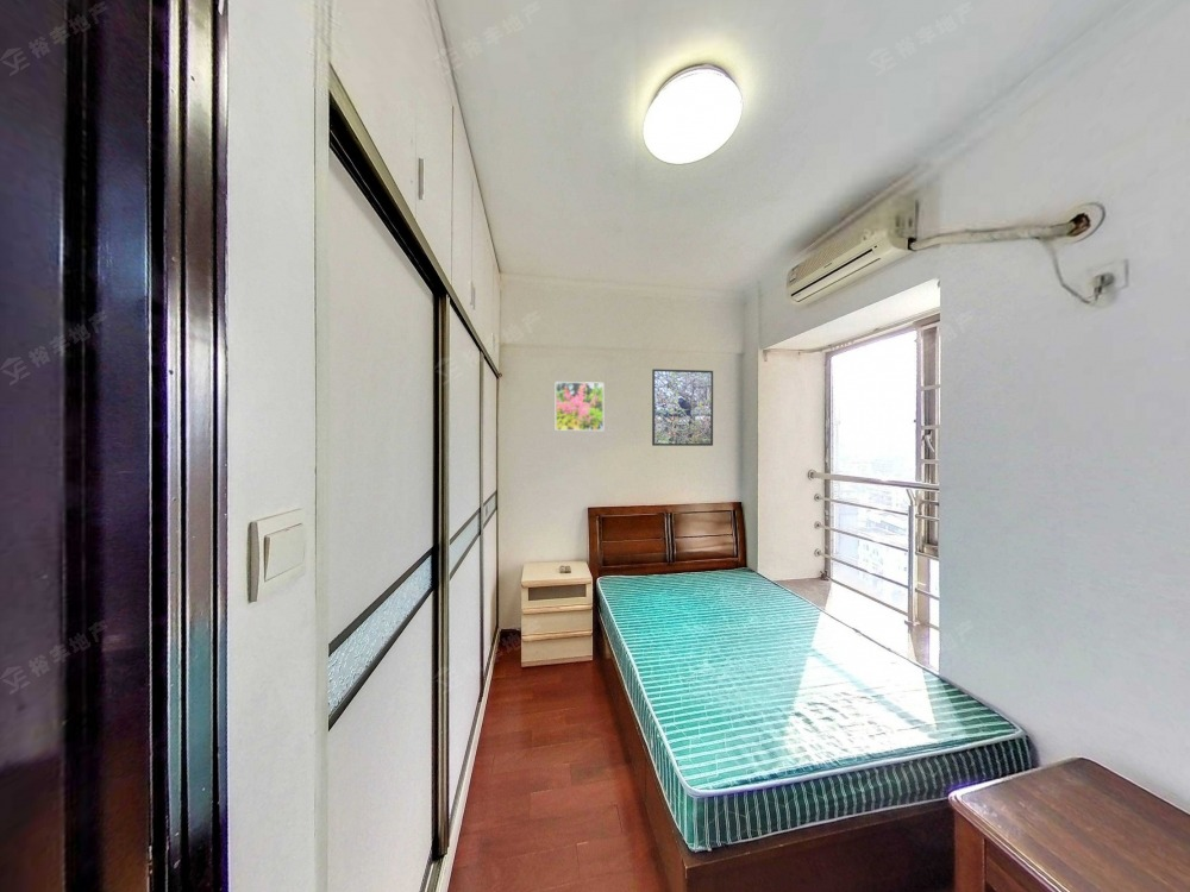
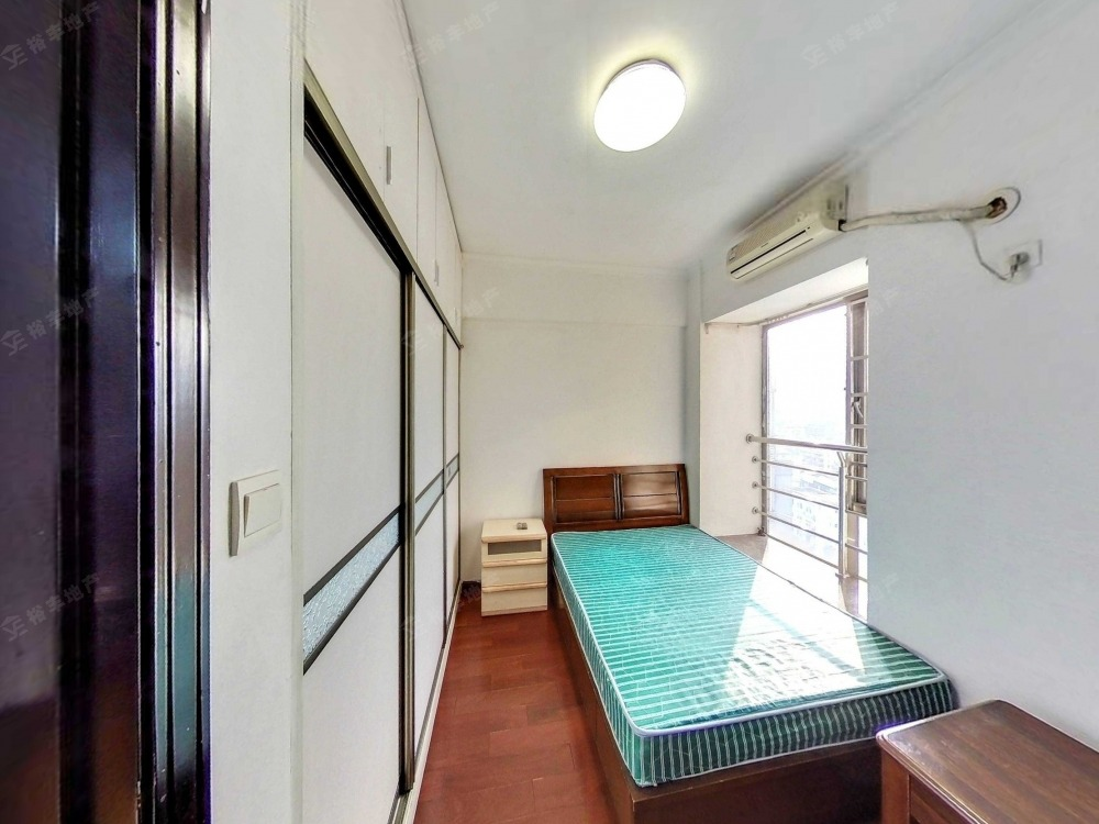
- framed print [555,381,605,432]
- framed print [651,368,714,447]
